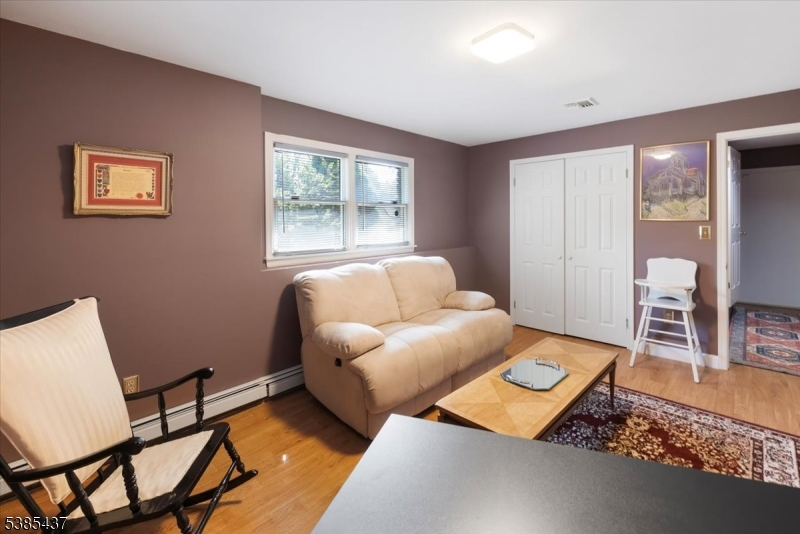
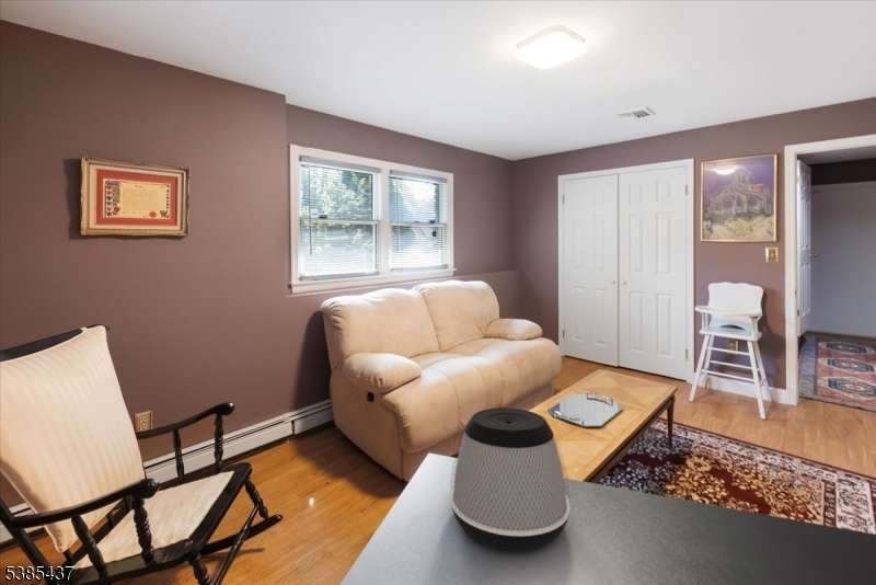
+ speaker [449,406,572,552]
